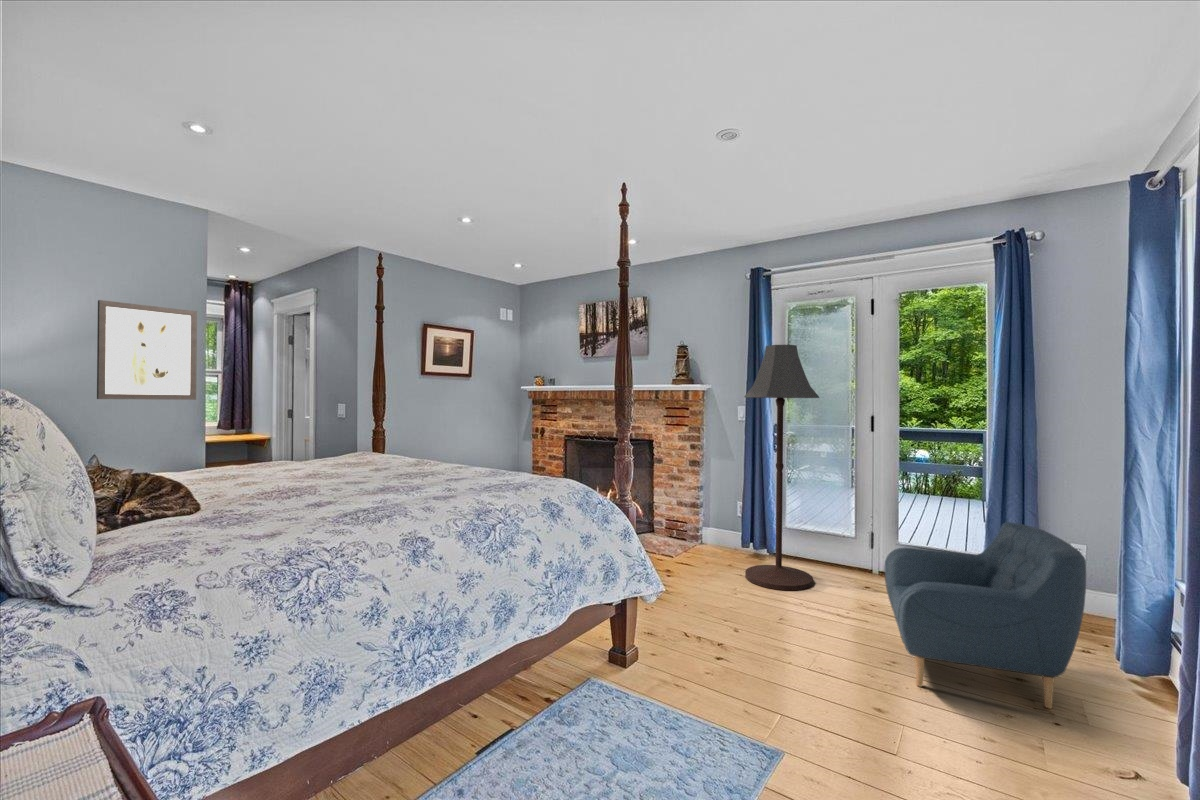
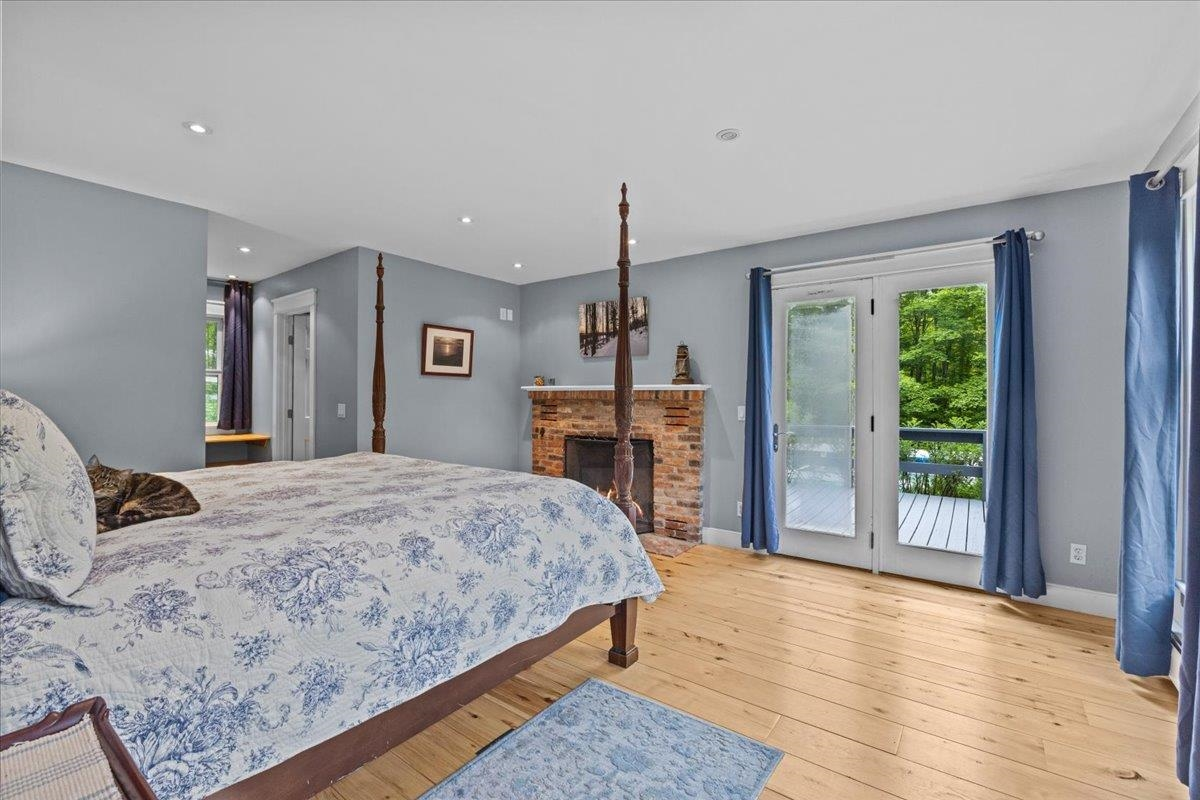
- armchair [884,521,1087,710]
- floor lamp [743,344,821,591]
- wall art [96,299,198,401]
